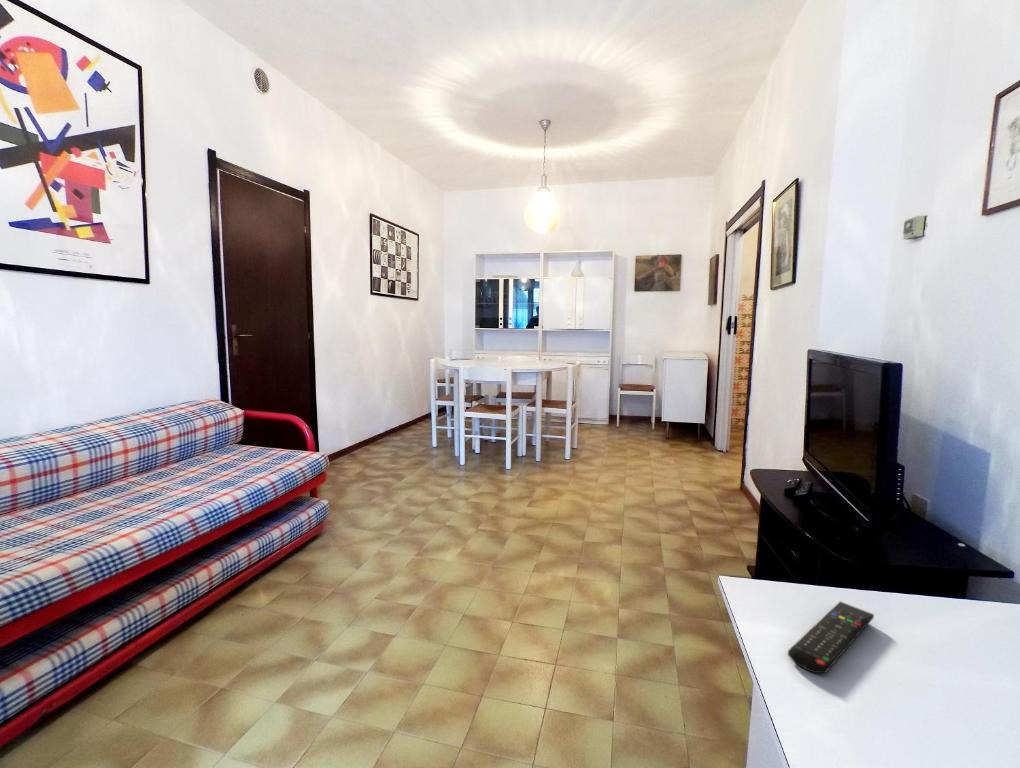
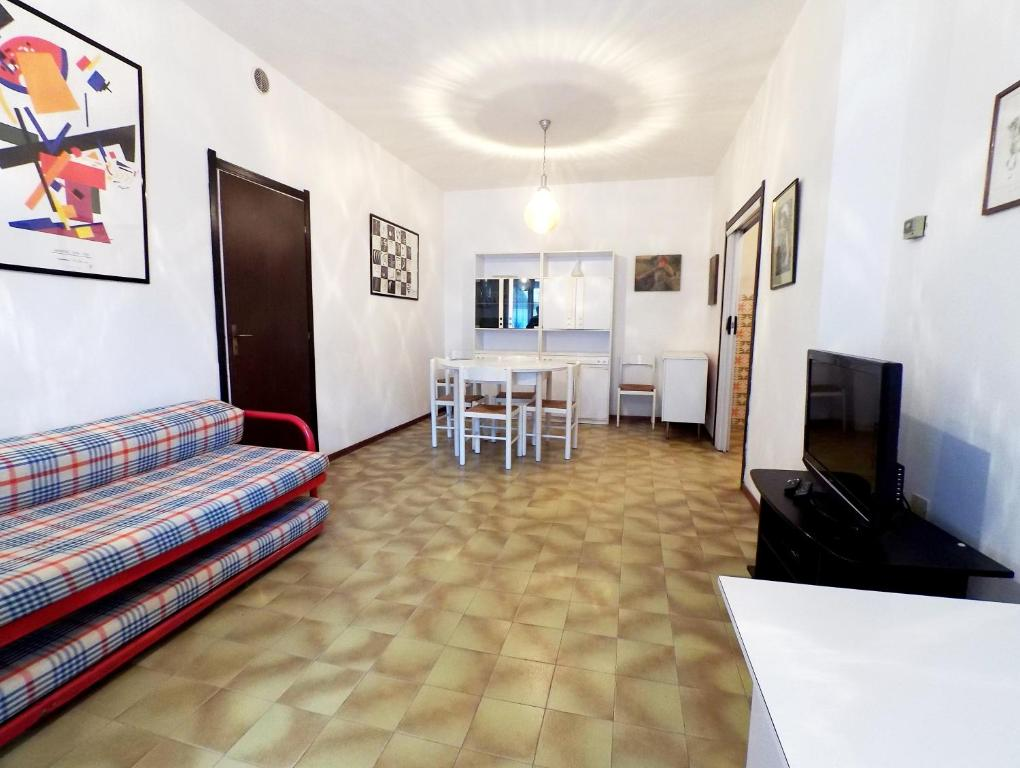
- remote control [787,601,875,674]
